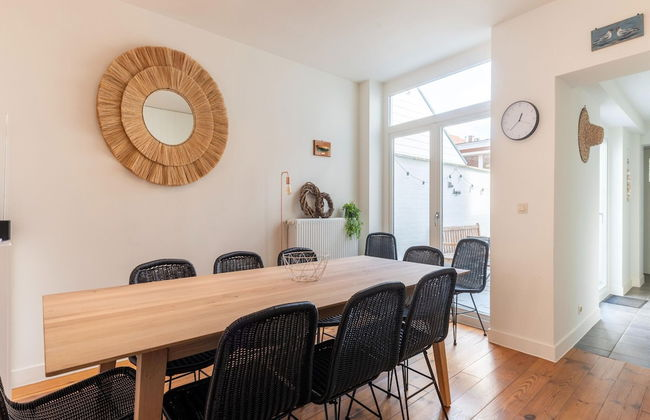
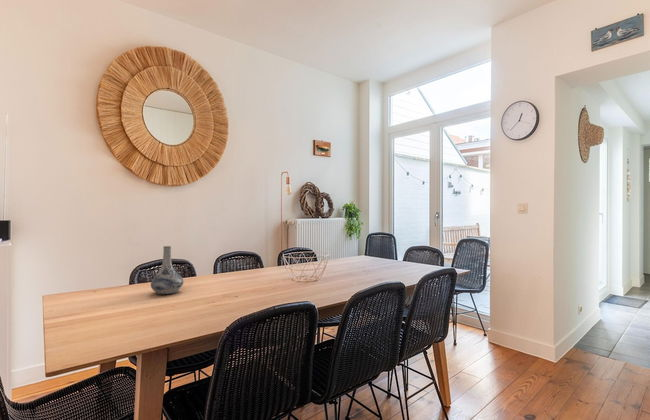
+ decorative vase [150,245,184,295]
